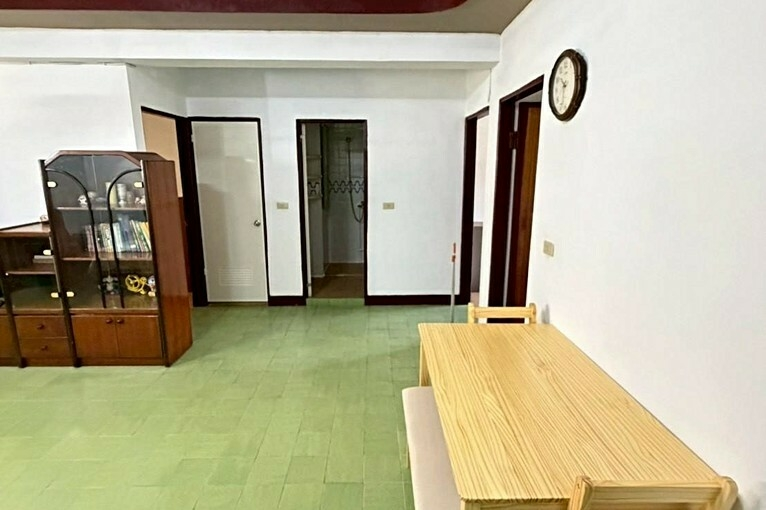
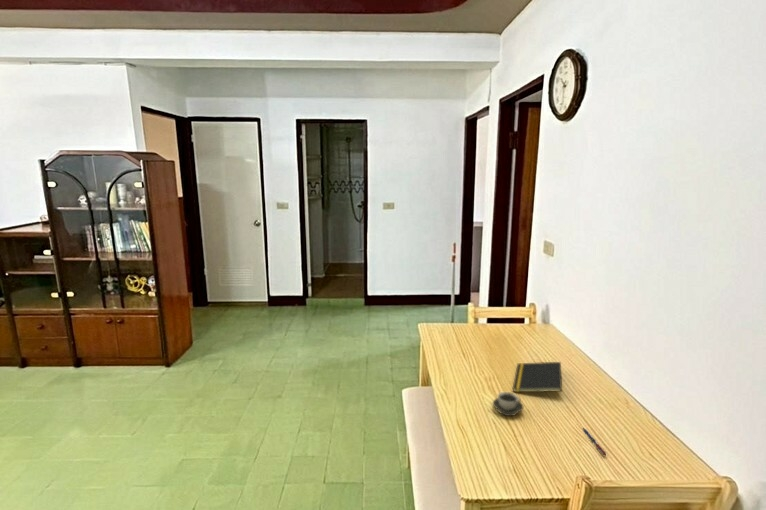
+ cup [492,391,524,417]
+ pen [581,427,607,456]
+ notepad [512,361,563,393]
